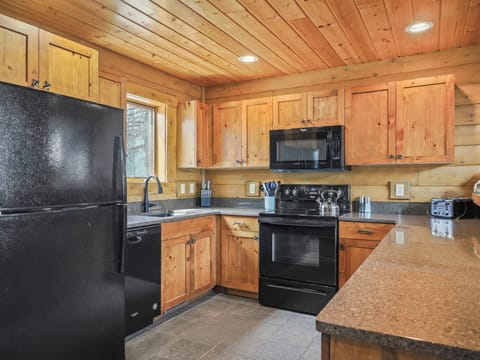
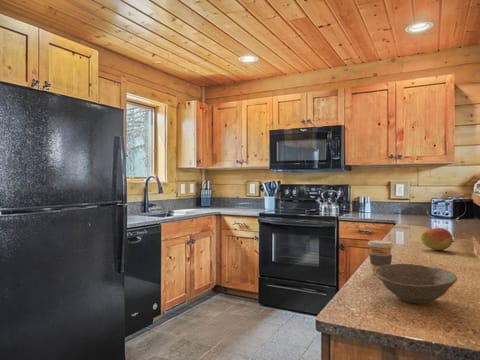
+ bowl [374,263,458,305]
+ coffee cup [367,239,395,276]
+ fruit [420,227,456,251]
